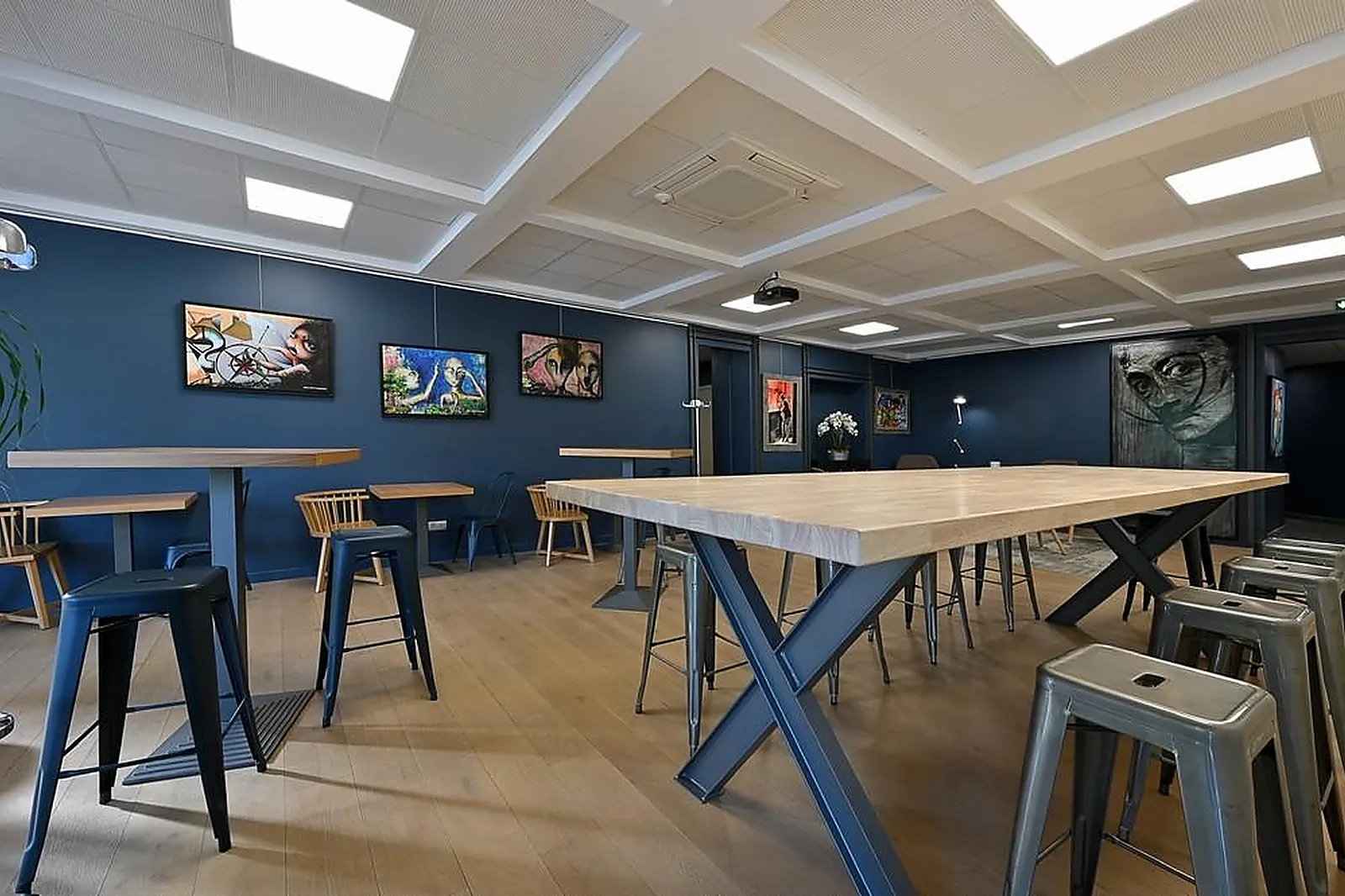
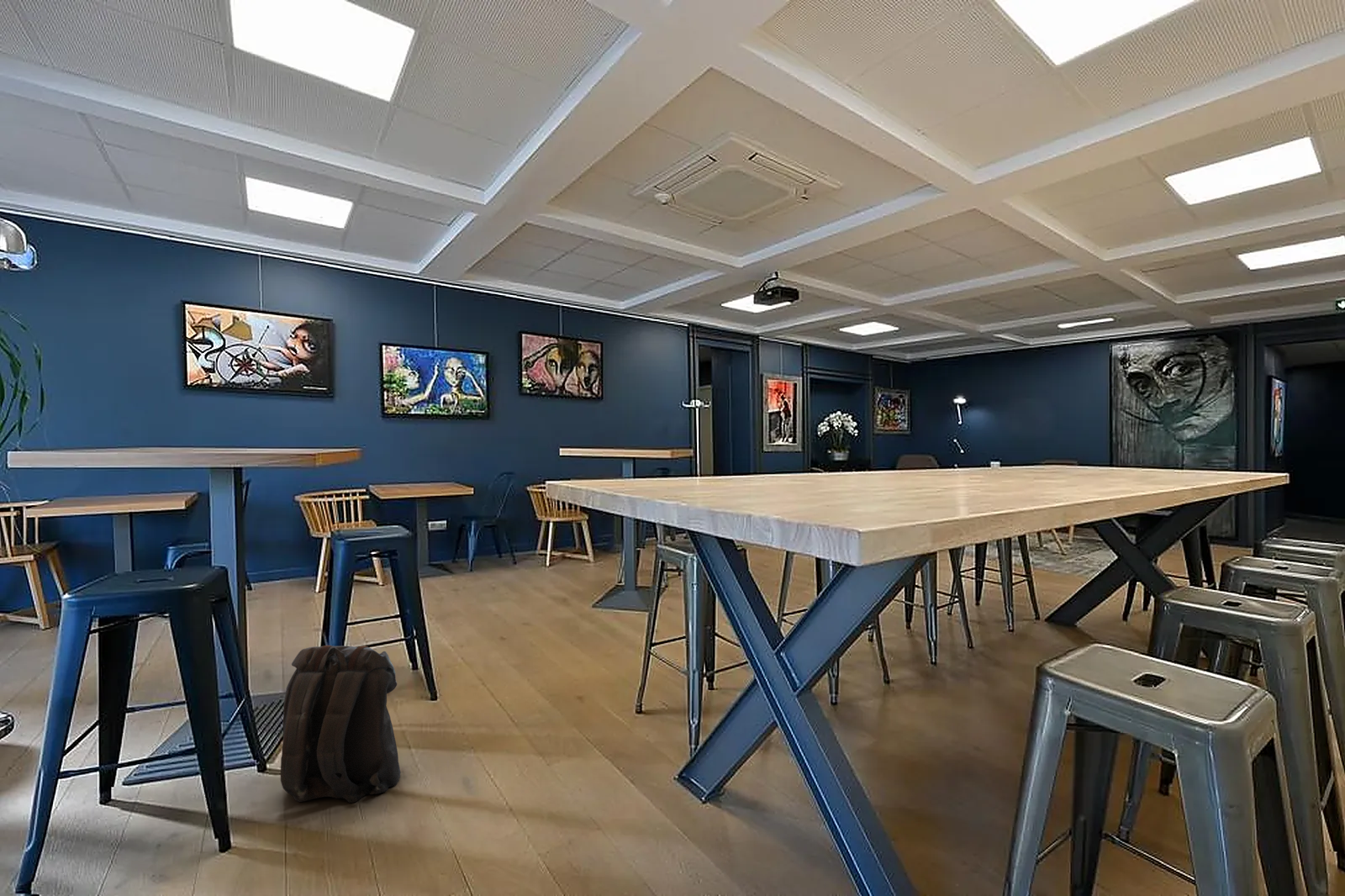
+ backpack [280,645,401,804]
